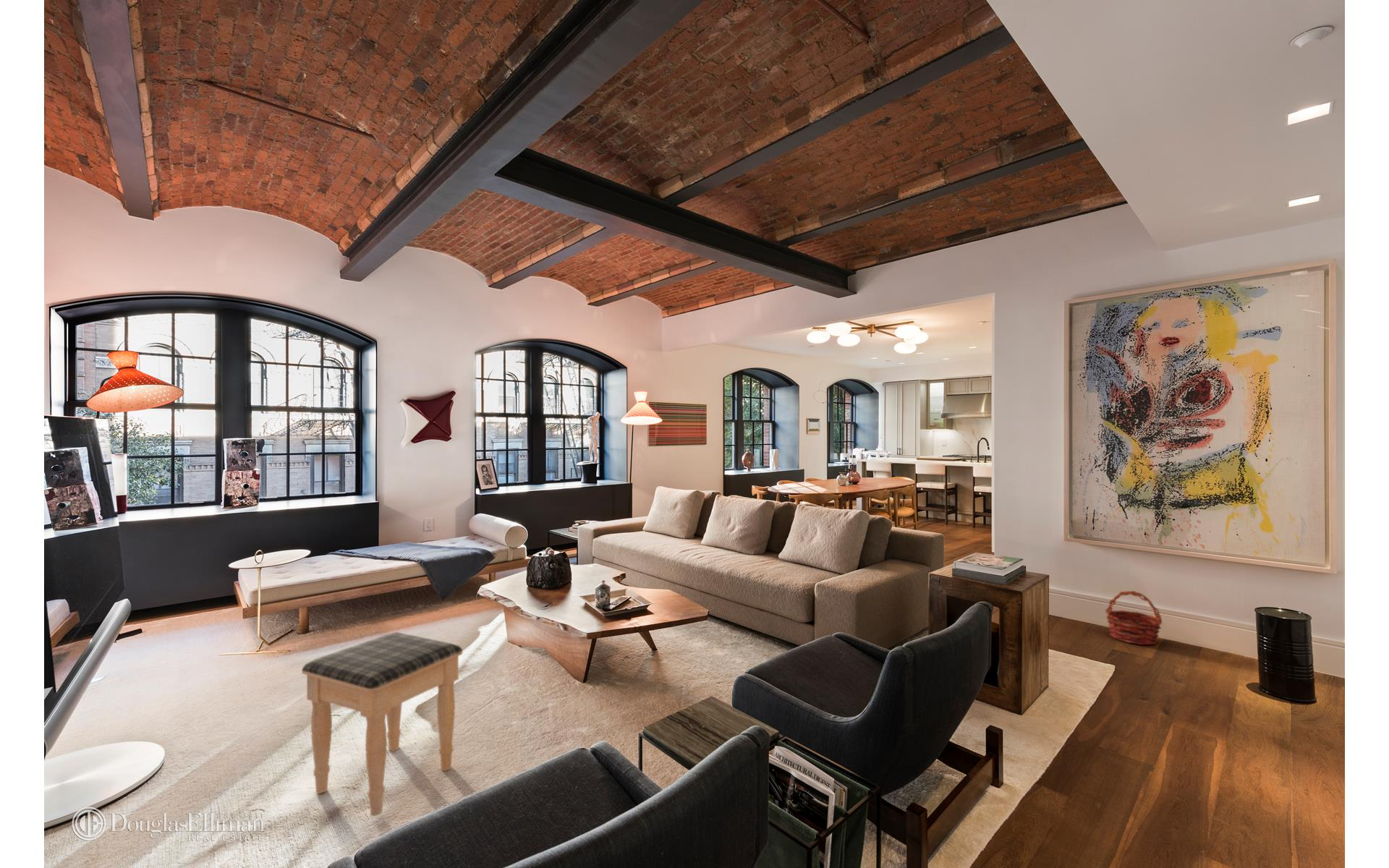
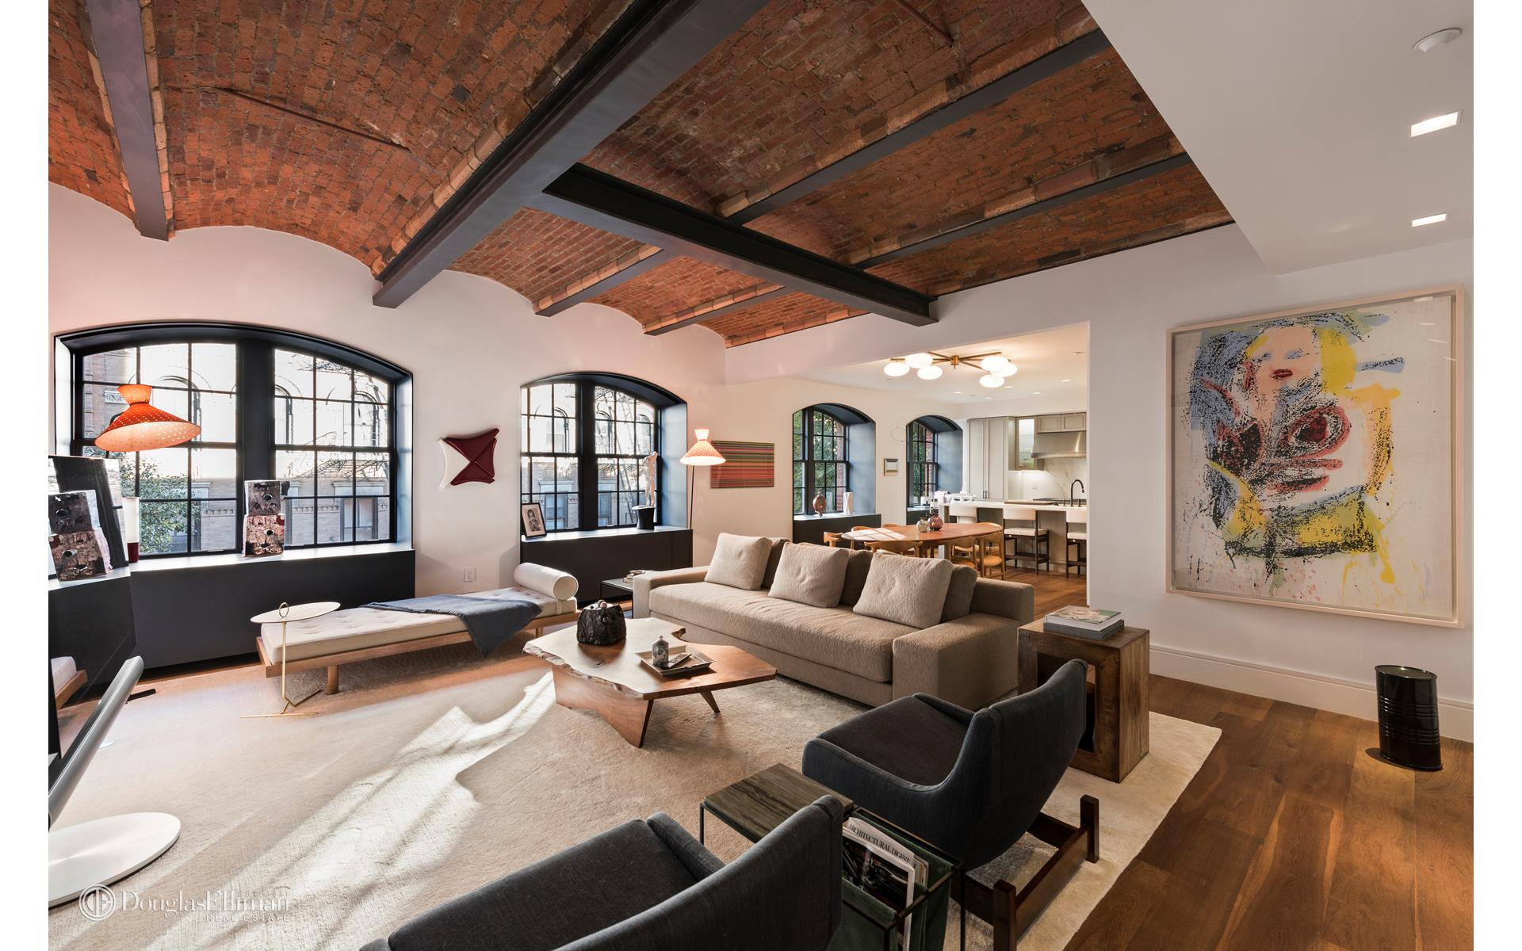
- footstool [301,631,463,817]
- basket [1105,590,1163,645]
